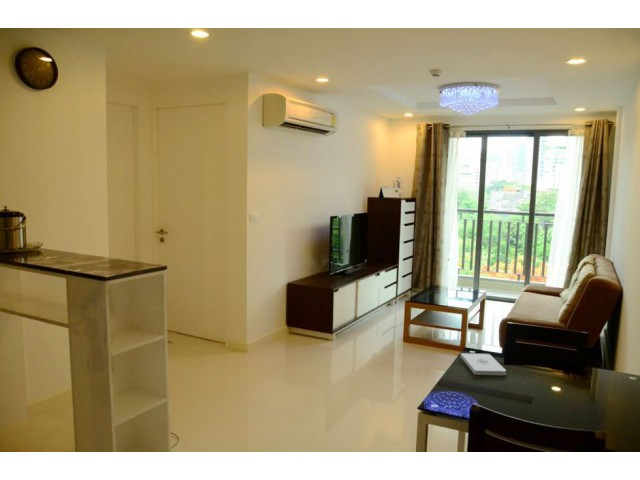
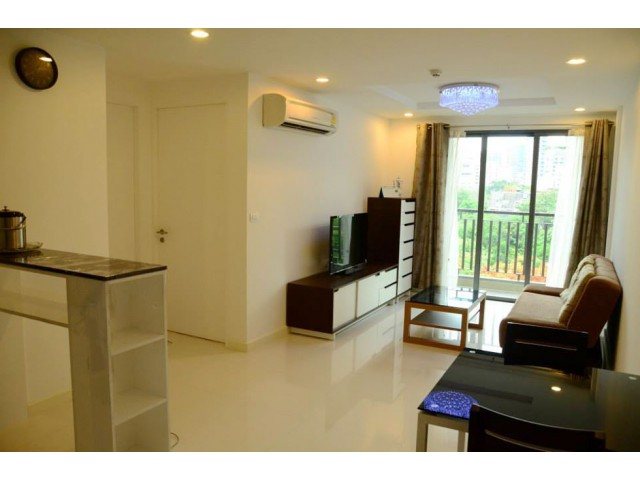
- notepad [460,352,507,376]
